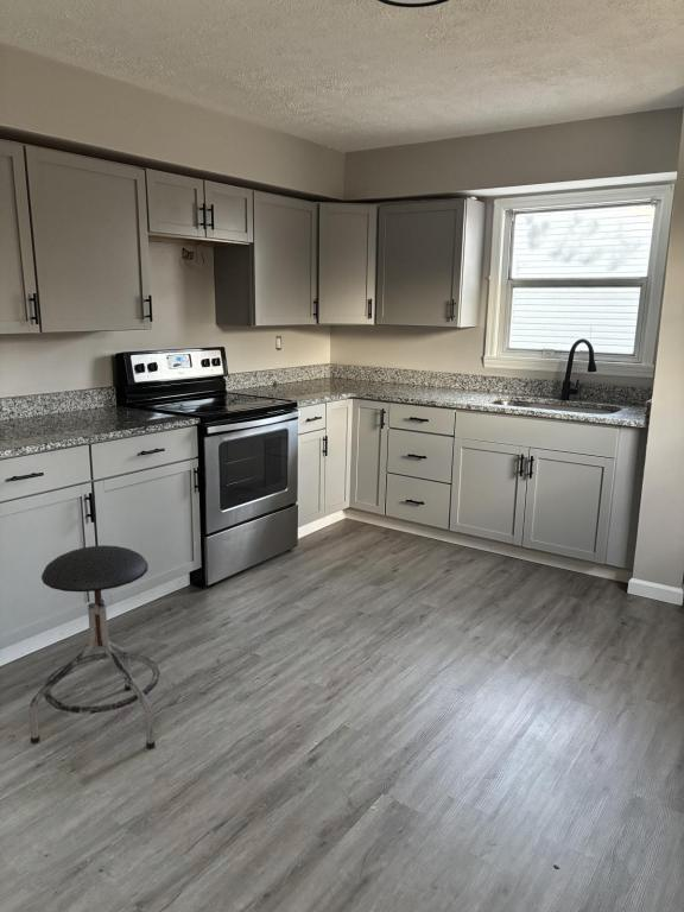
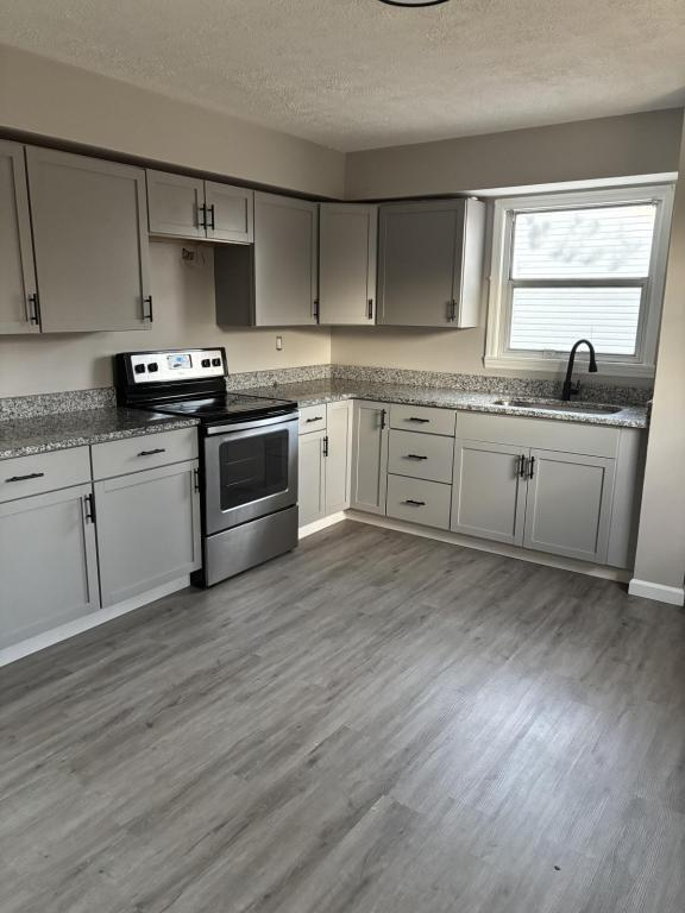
- stool [28,544,162,750]
